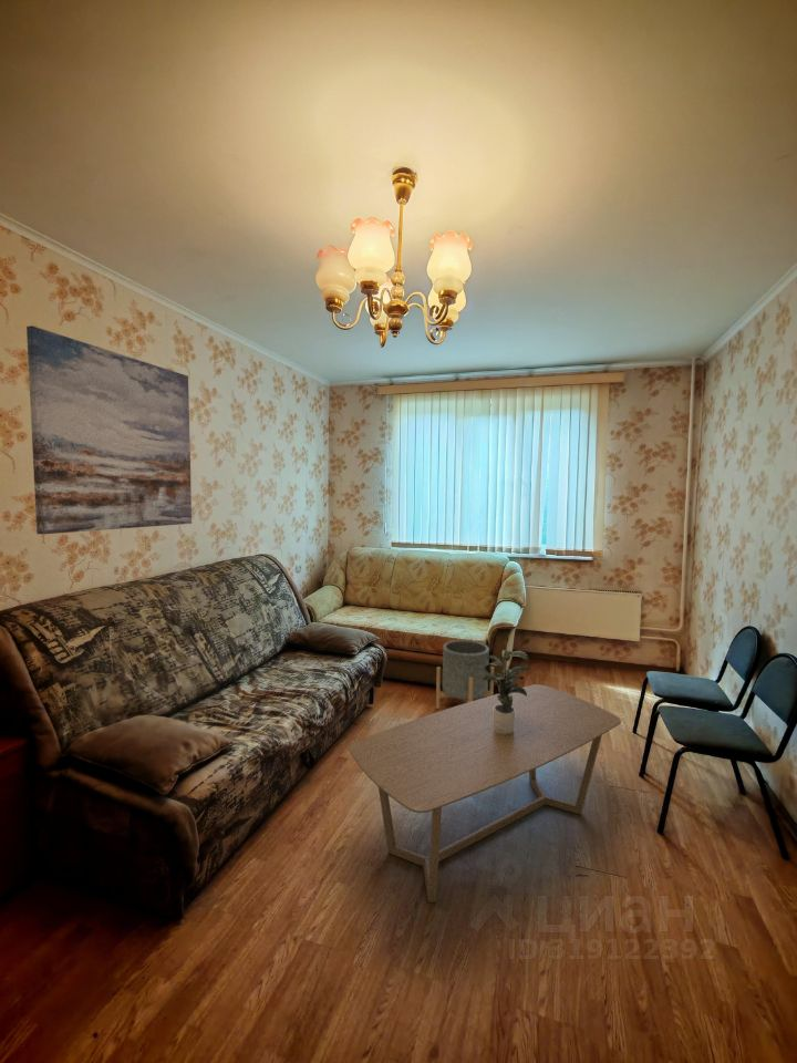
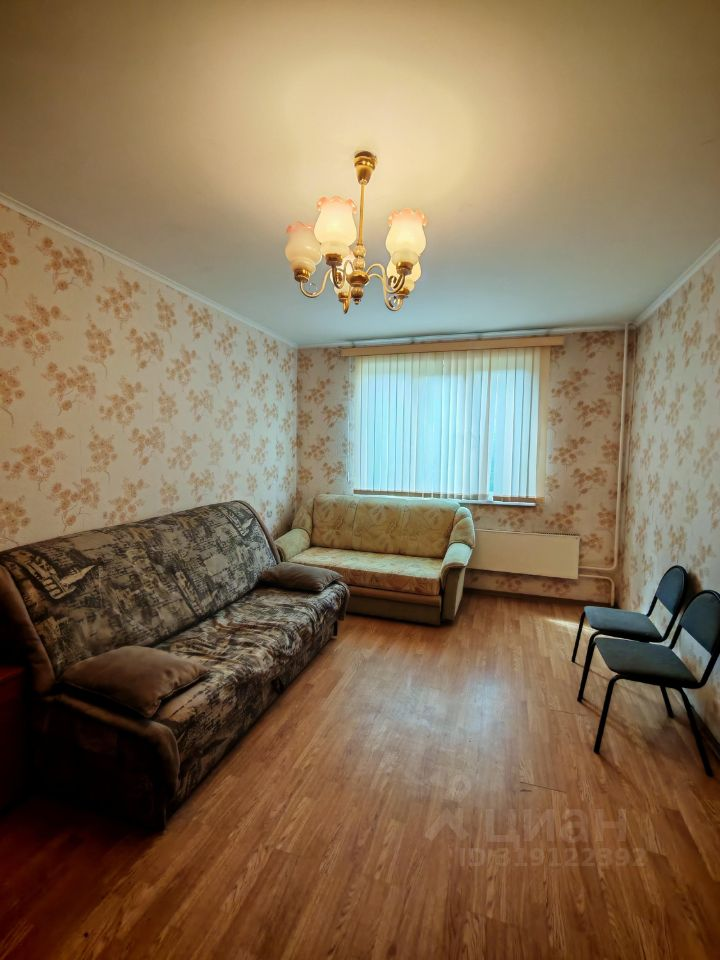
- coffee table [349,683,622,904]
- planter [435,639,495,710]
- wall art [25,324,193,536]
- potted plant [484,649,534,734]
